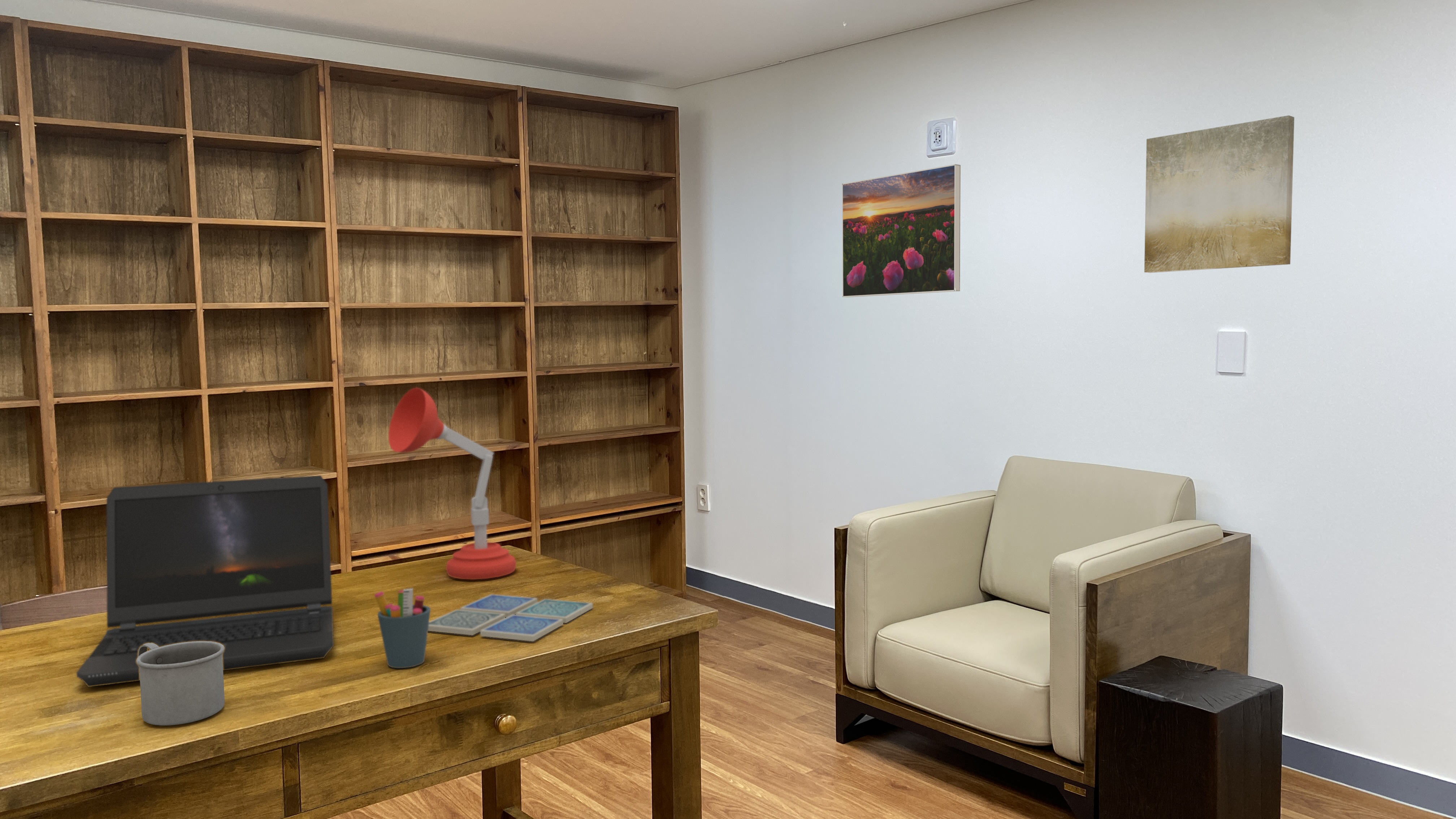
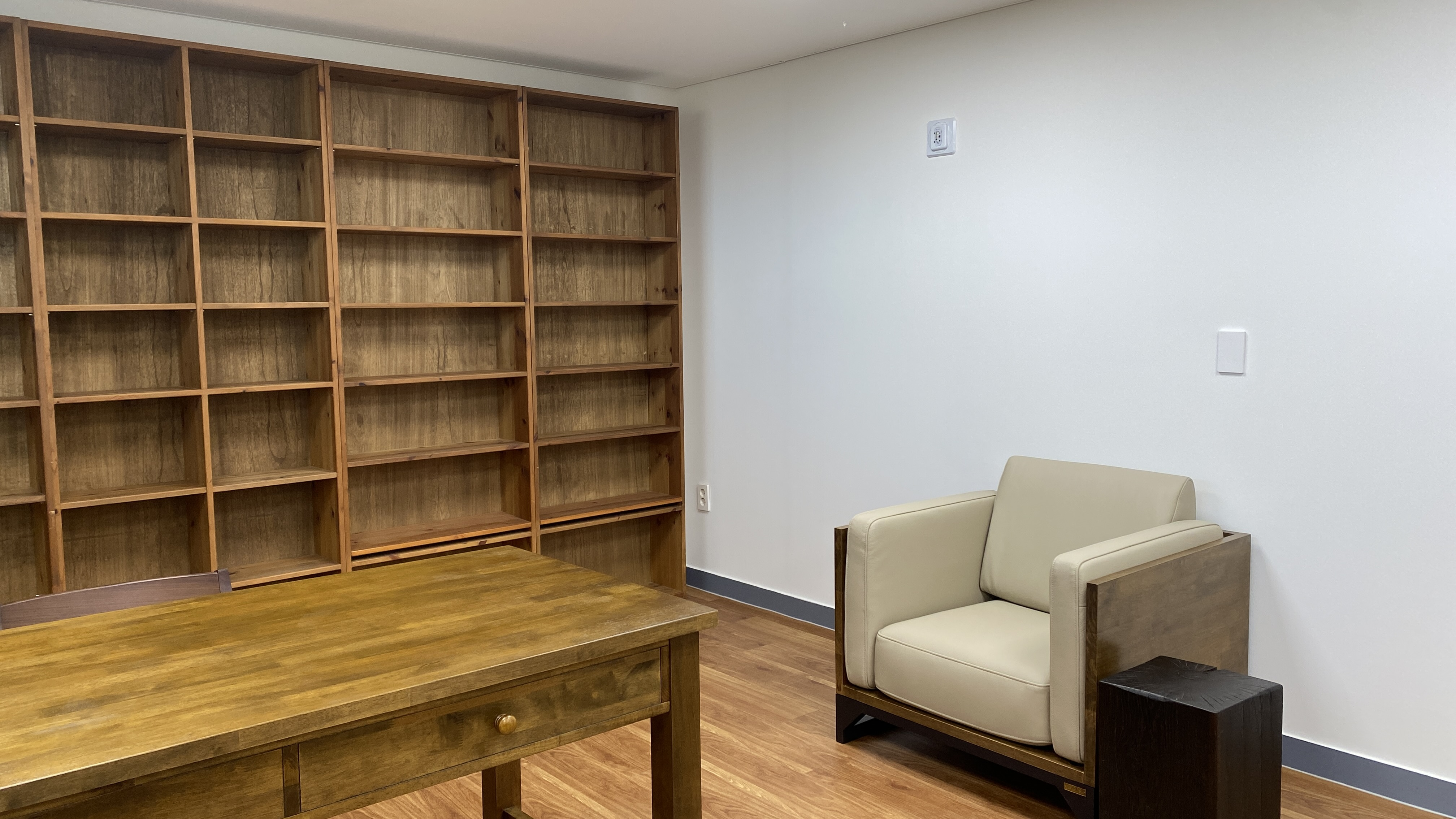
- pen holder [374,588,431,668]
- laptop computer [76,475,334,687]
- desk lamp [388,387,517,580]
- drink coaster [428,594,593,642]
- wall art [1144,115,1295,273]
- mug [136,641,225,726]
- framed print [842,164,961,298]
